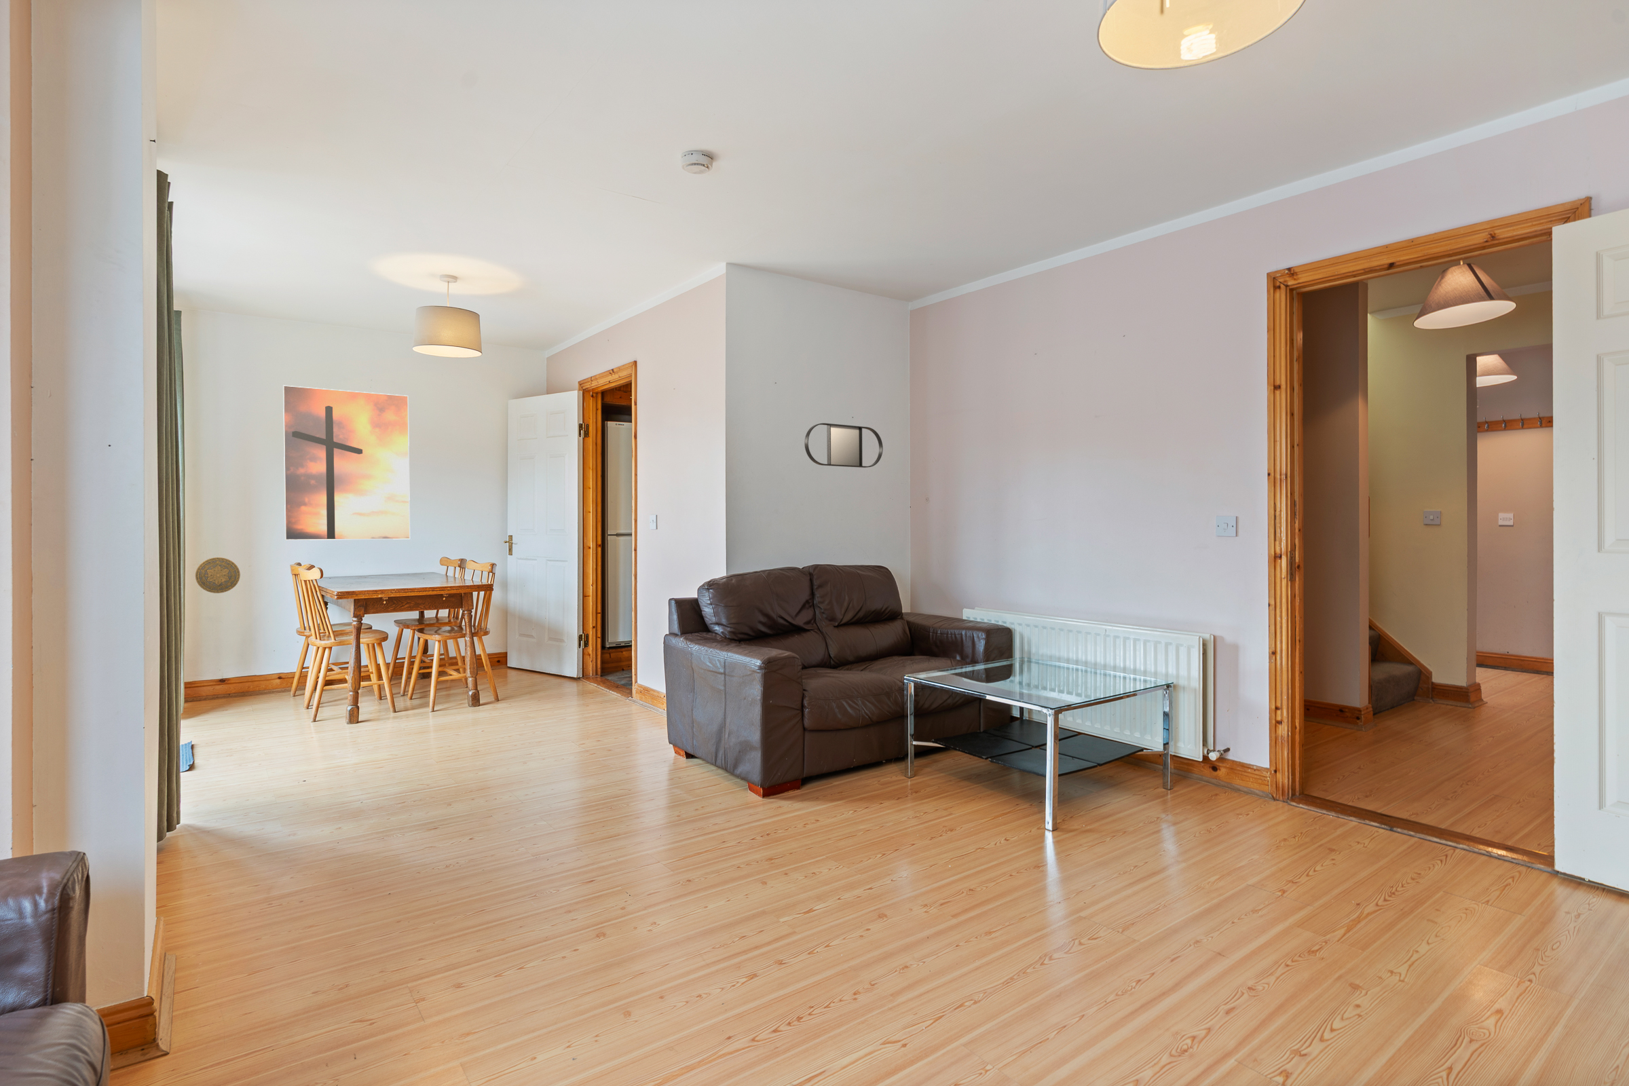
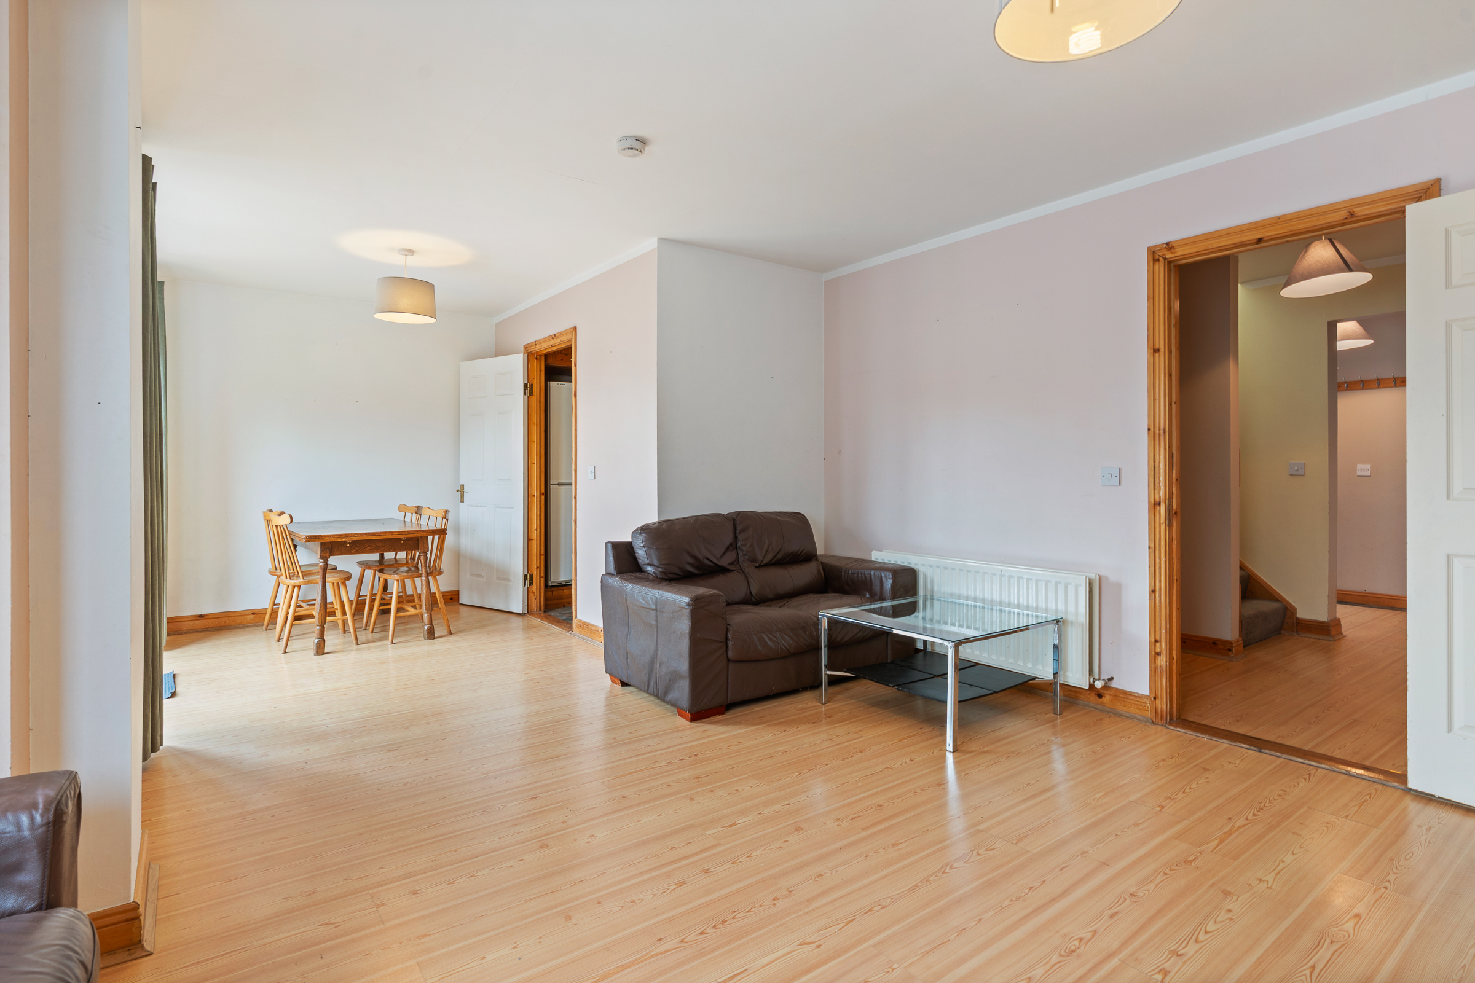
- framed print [282,385,411,541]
- decorative plate [195,556,241,594]
- home mirror [804,422,884,468]
